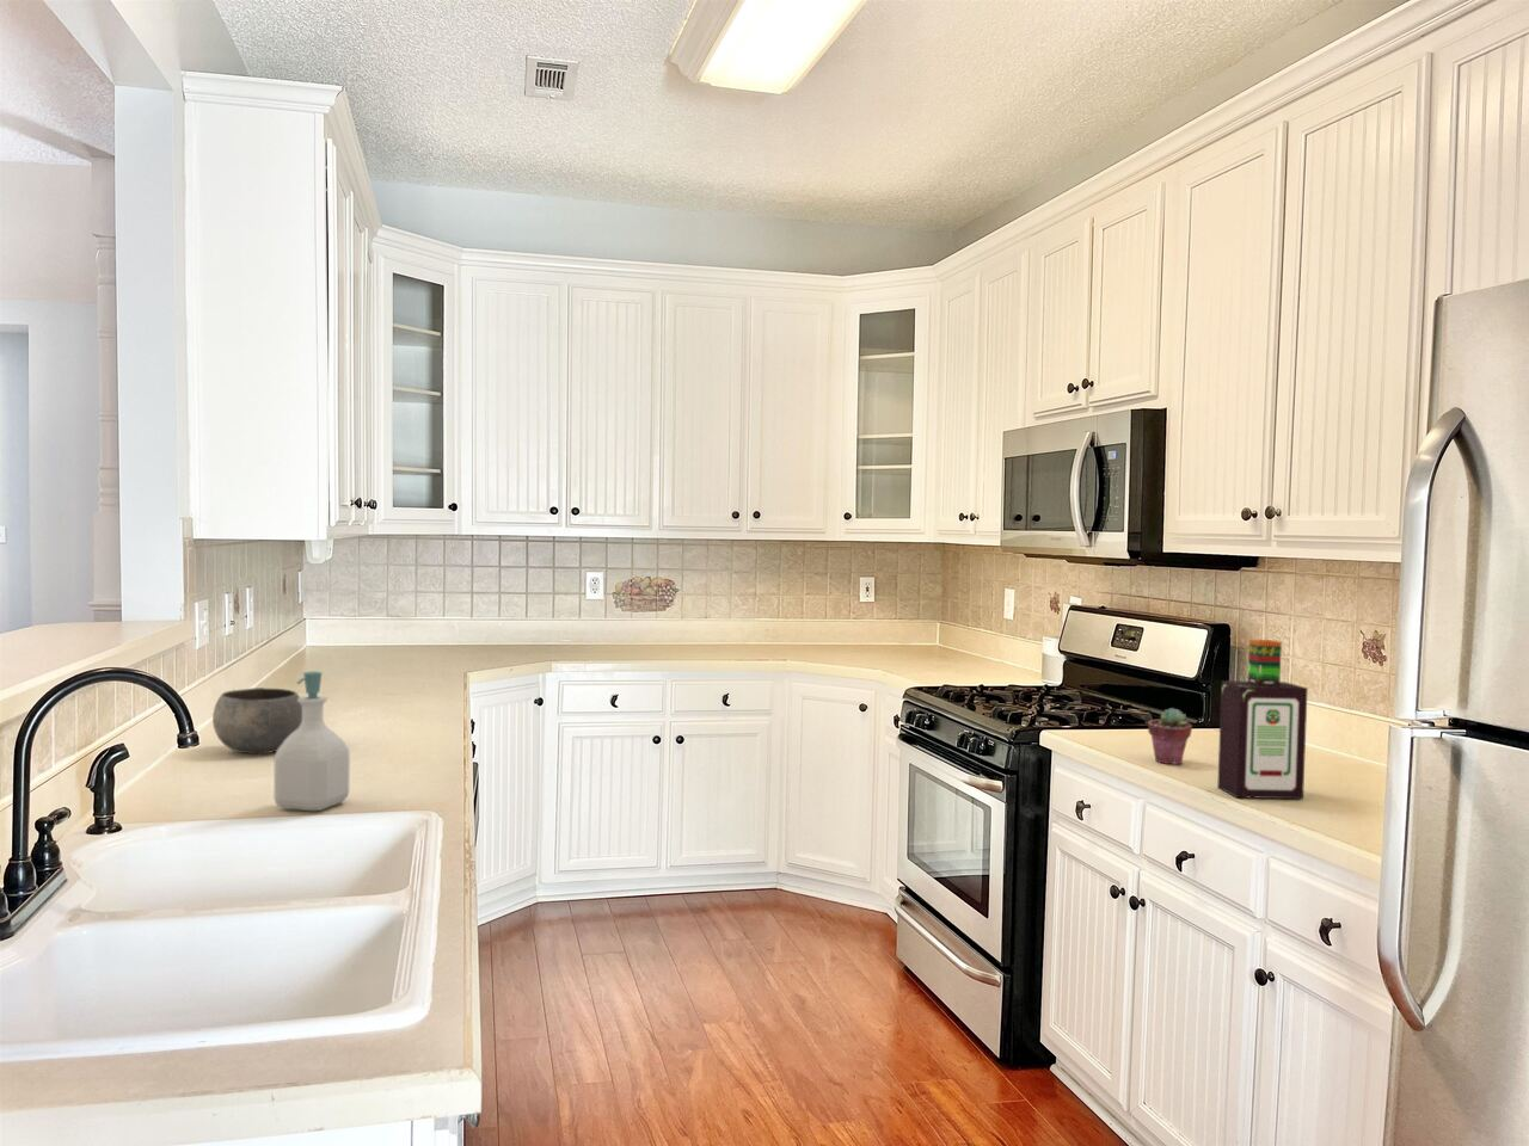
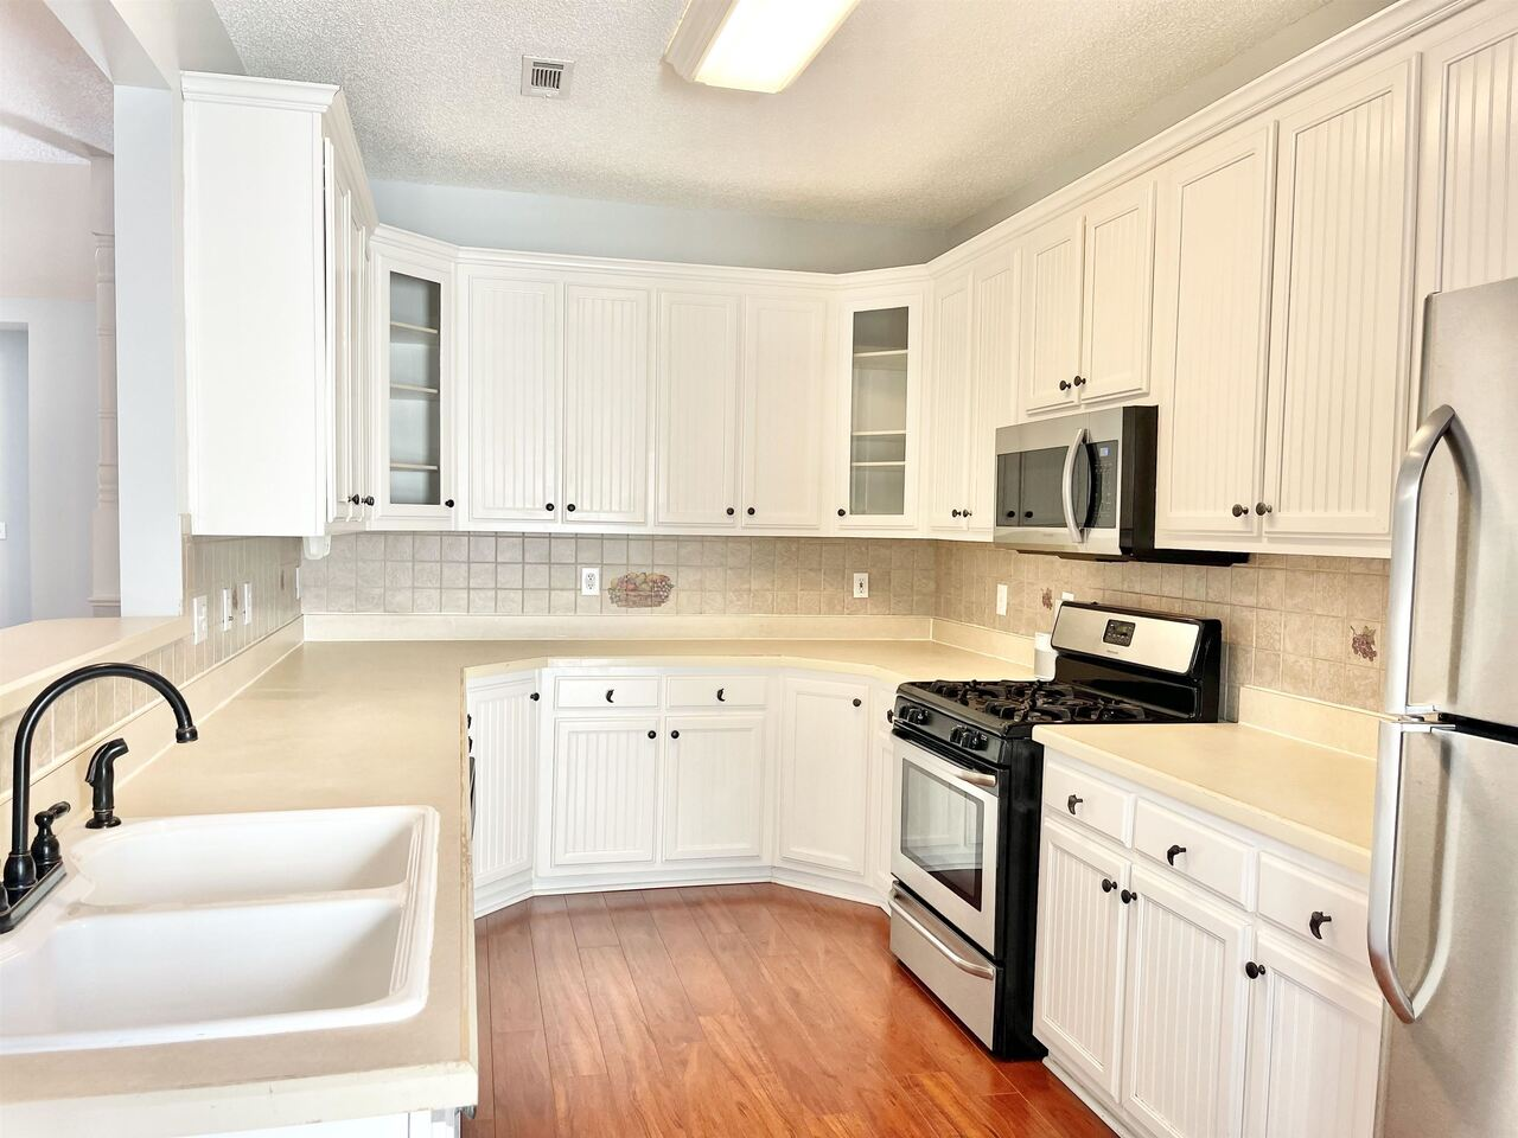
- bowl [212,686,302,755]
- soap bottle [273,669,352,811]
- potted succulent [1147,707,1193,766]
- bottle [1216,639,1309,799]
